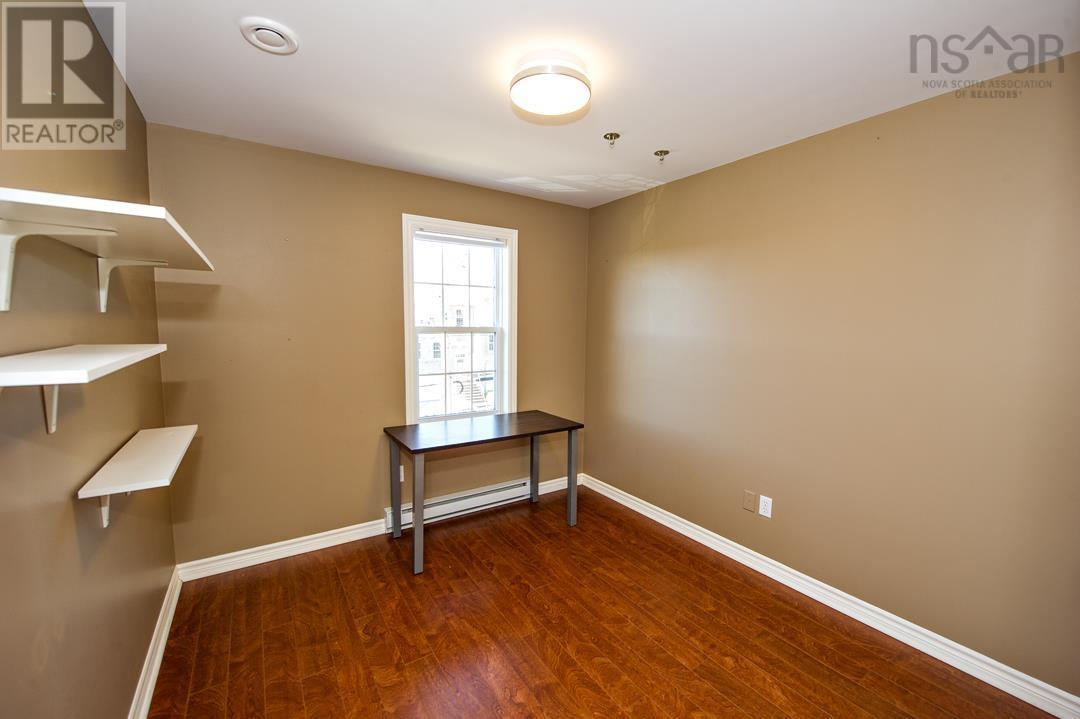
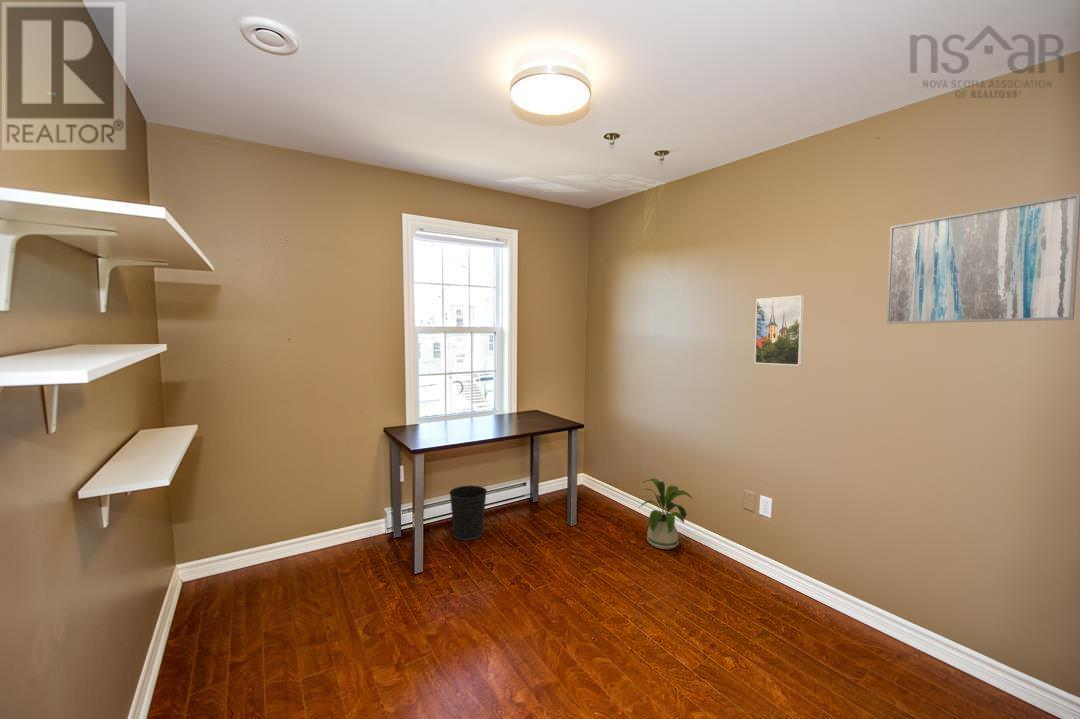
+ wall art [885,192,1080,325]
+ house plant [637,477,693,550]
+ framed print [754,294,805,366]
+ wastebasket [448,484,488,541]
